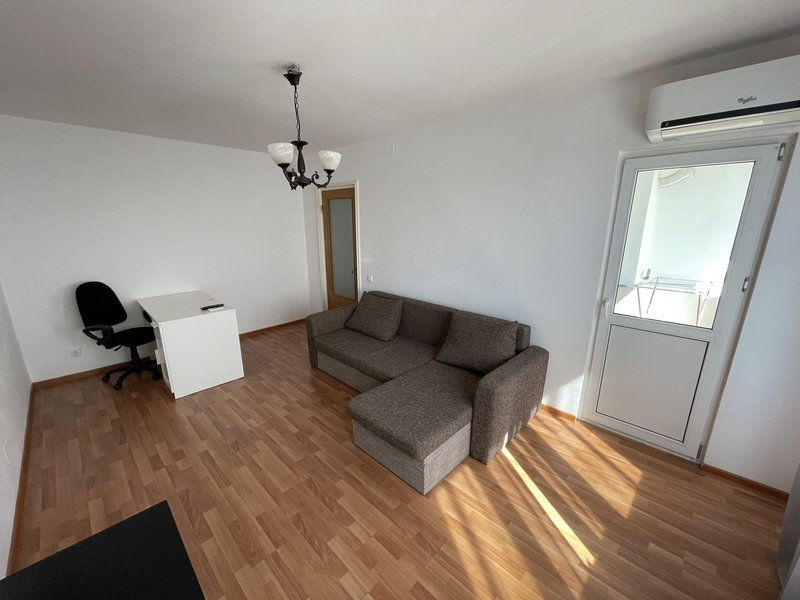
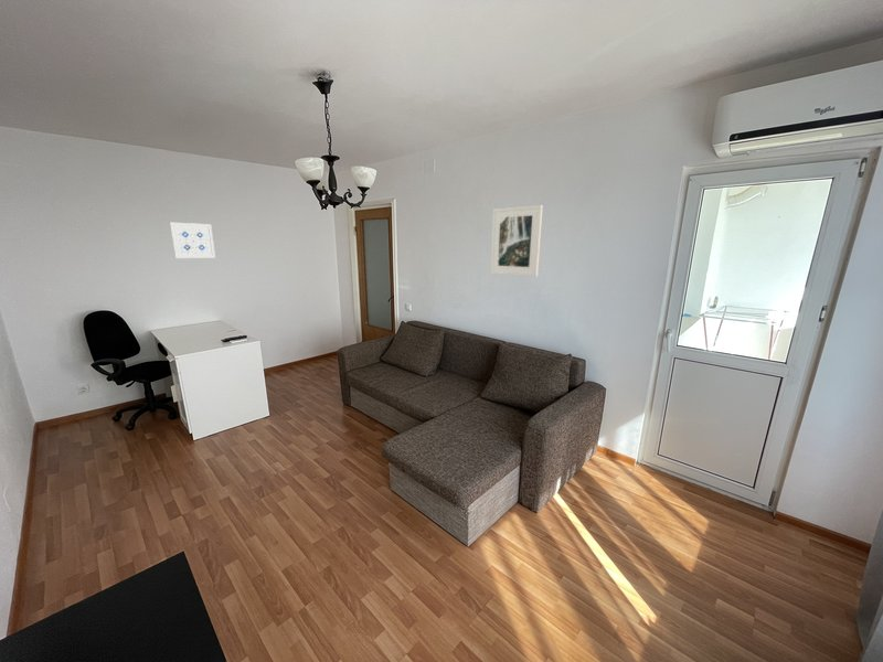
+ wall art [169,222,216,259]
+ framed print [490,204,543,278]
